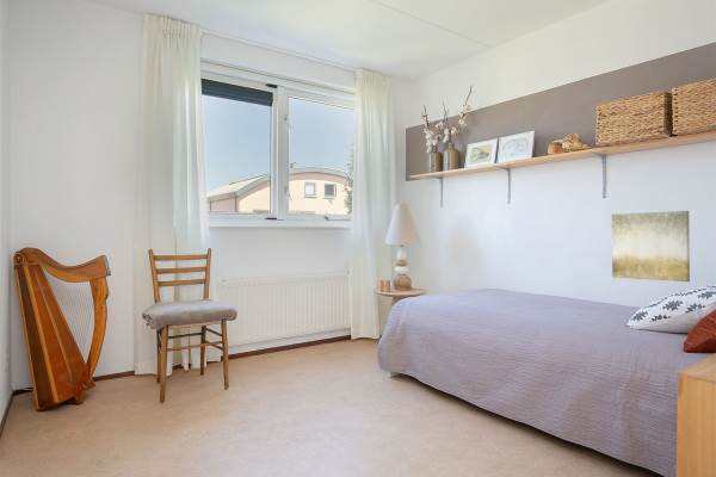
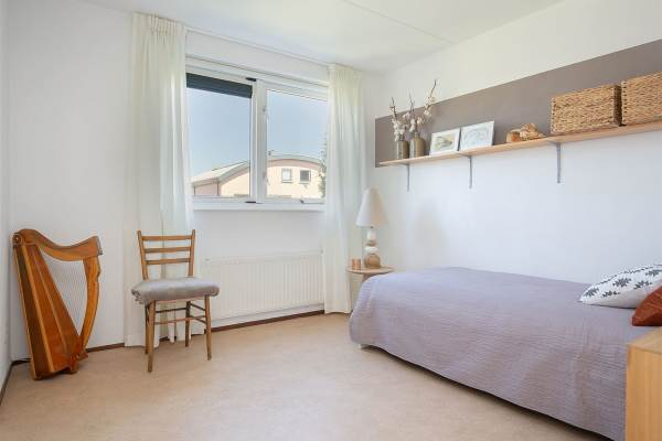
- wall art [611,210,691,283]
